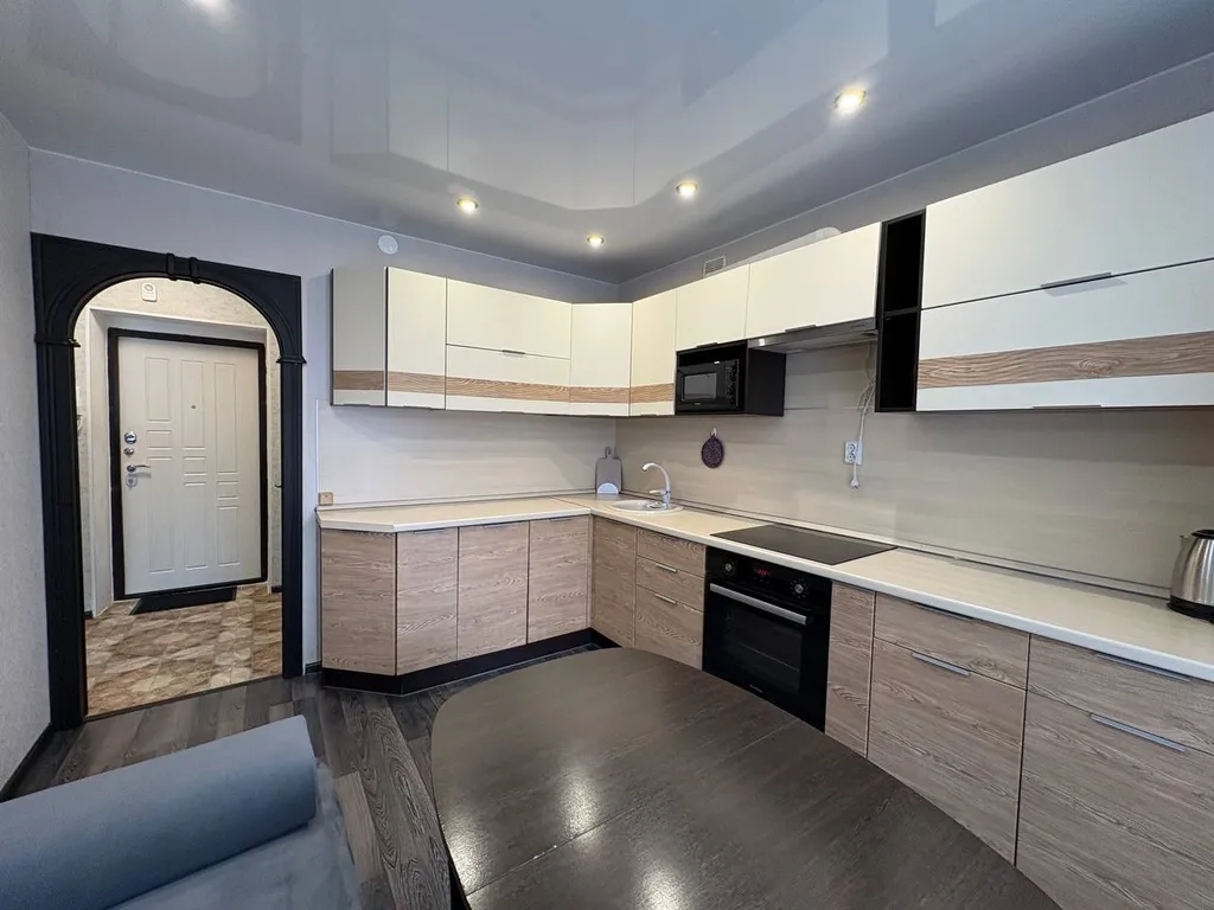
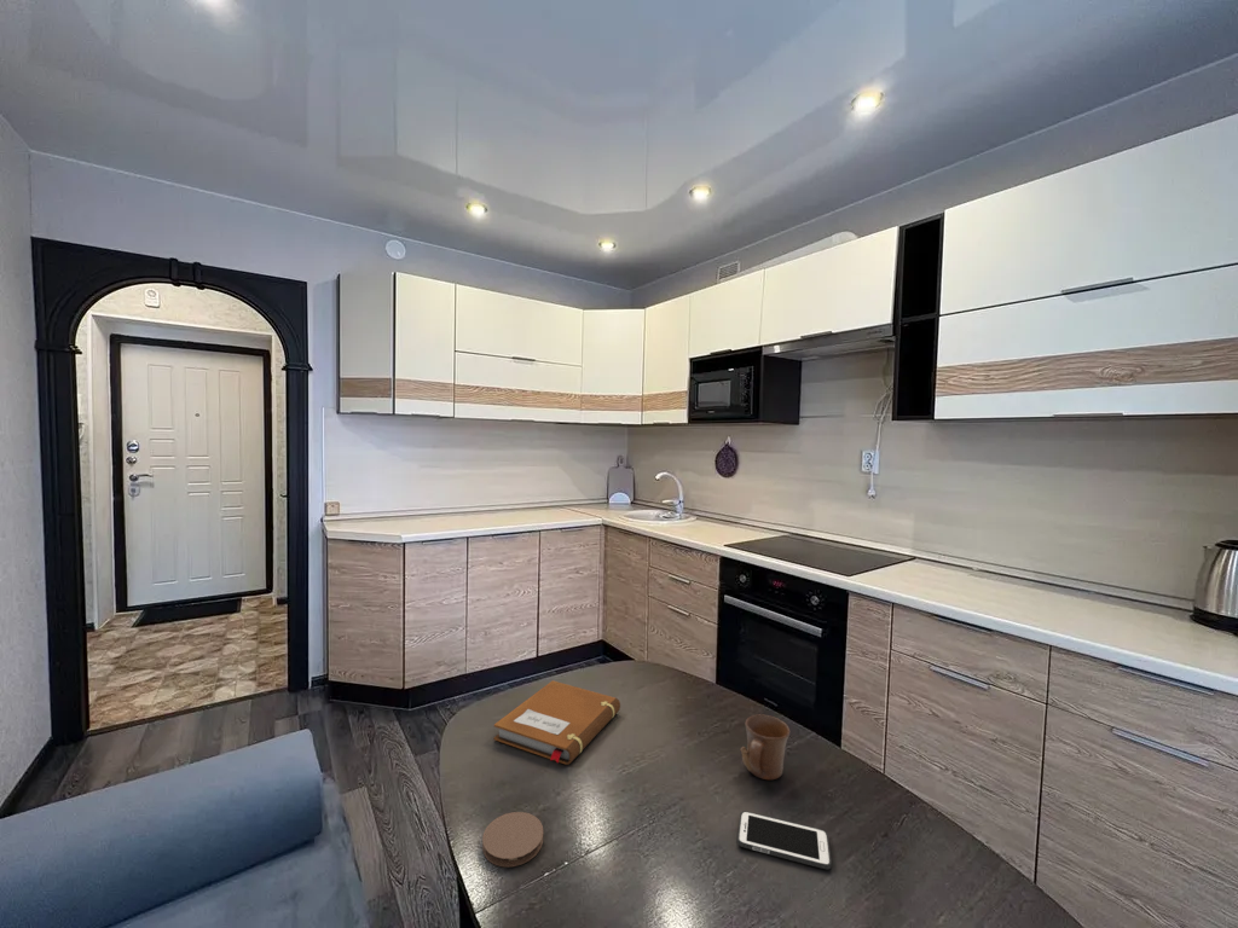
+ notebook [493,679,621,766]
+ mug [739,713,791,781]
+ coaster [481,811,544,868]
+ cell phone [736,810,833,871]
